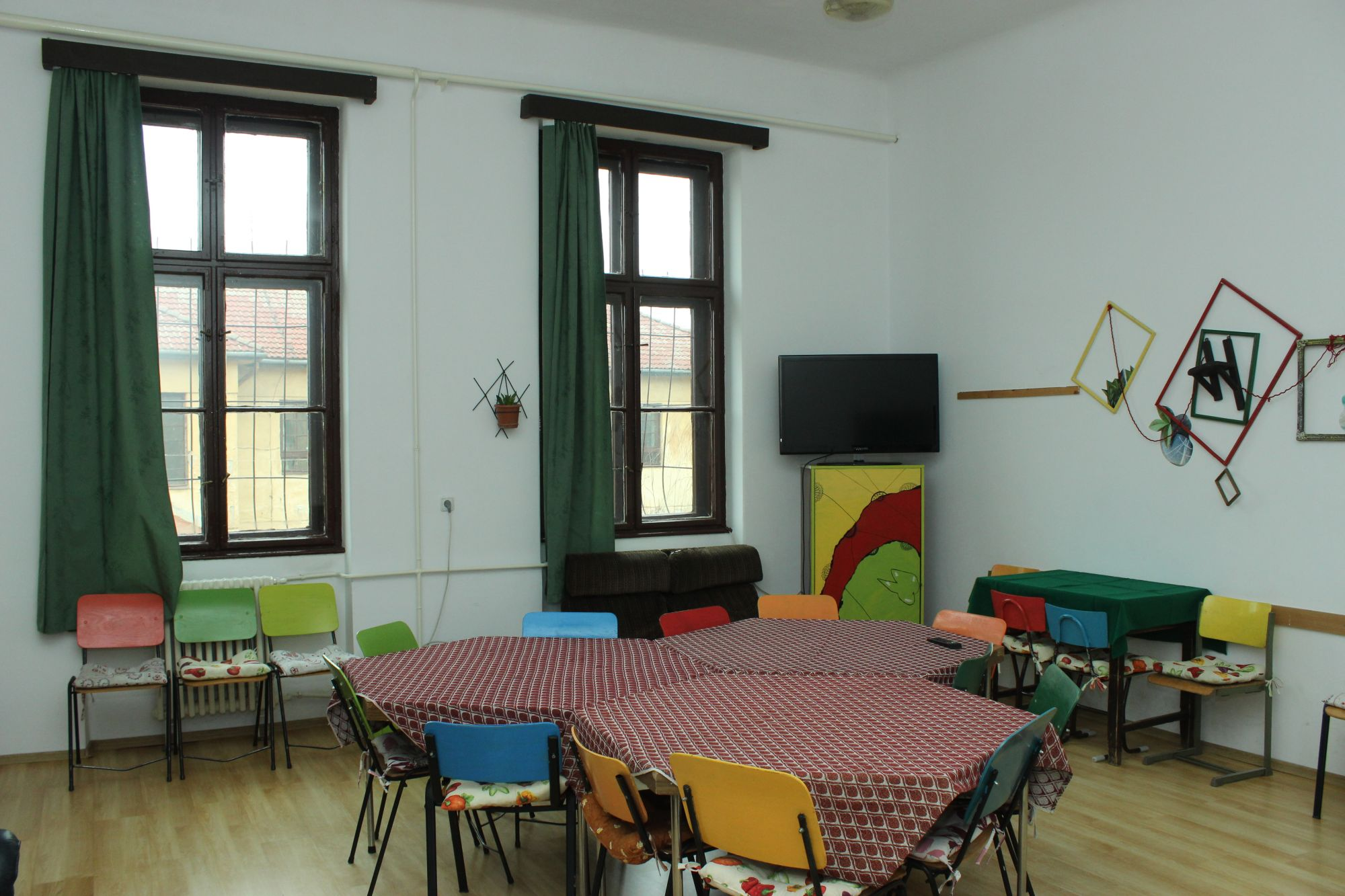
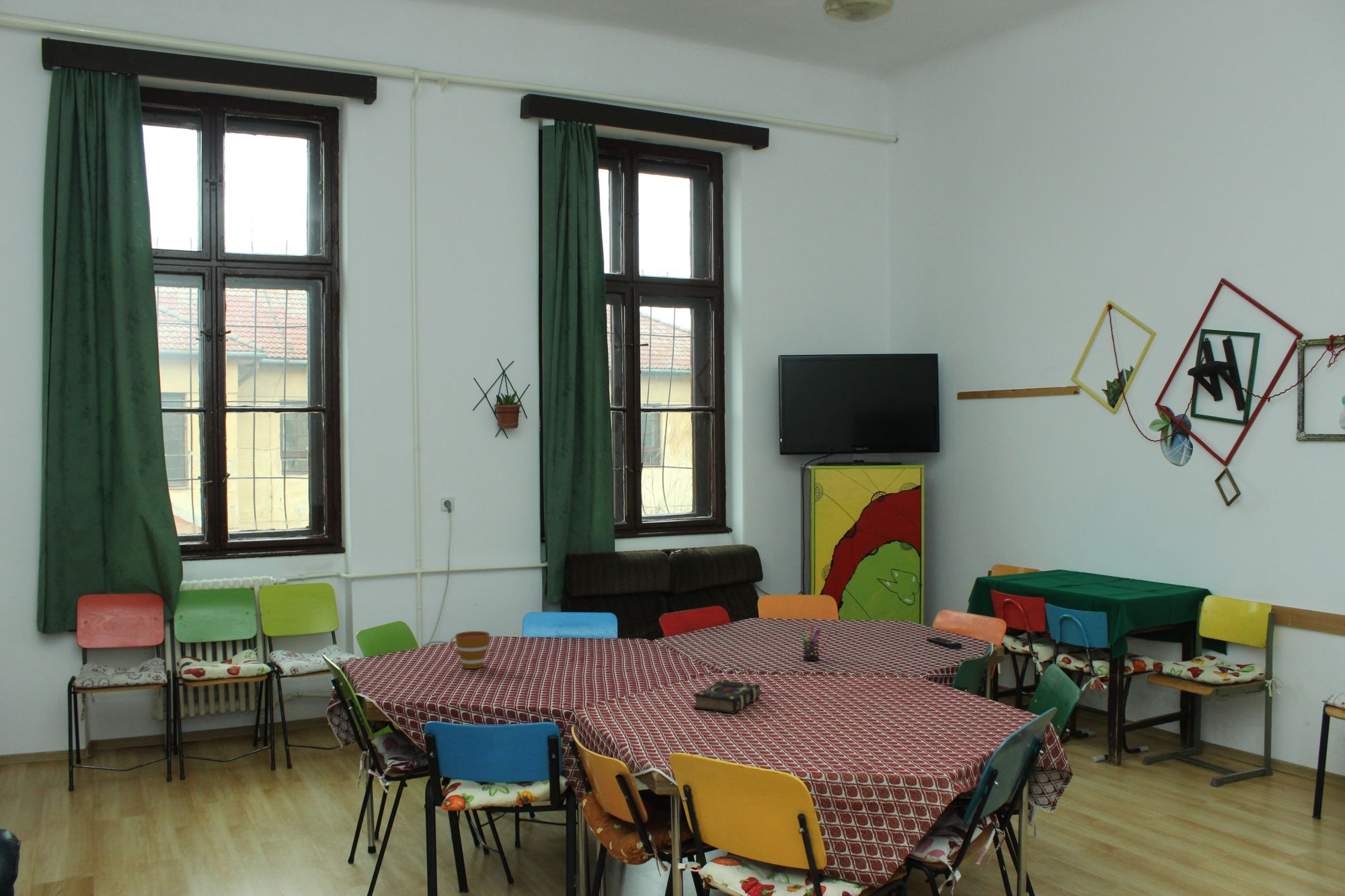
+ pen holder [798,624,822,661]
+ book [693,679,761,715]
+ cup [450,630,490,669]
